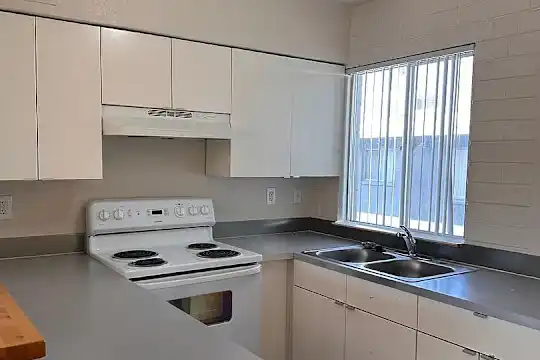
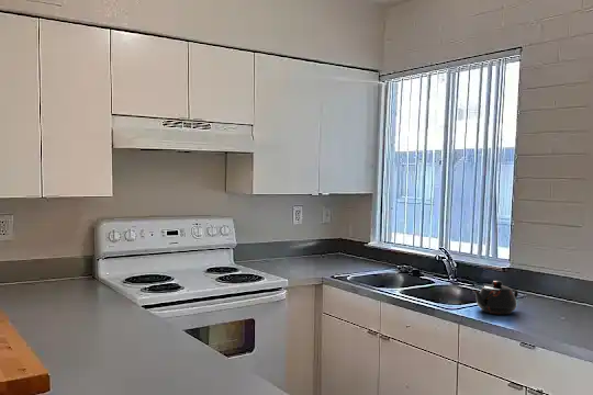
+ teapot [472,280,519,316]
